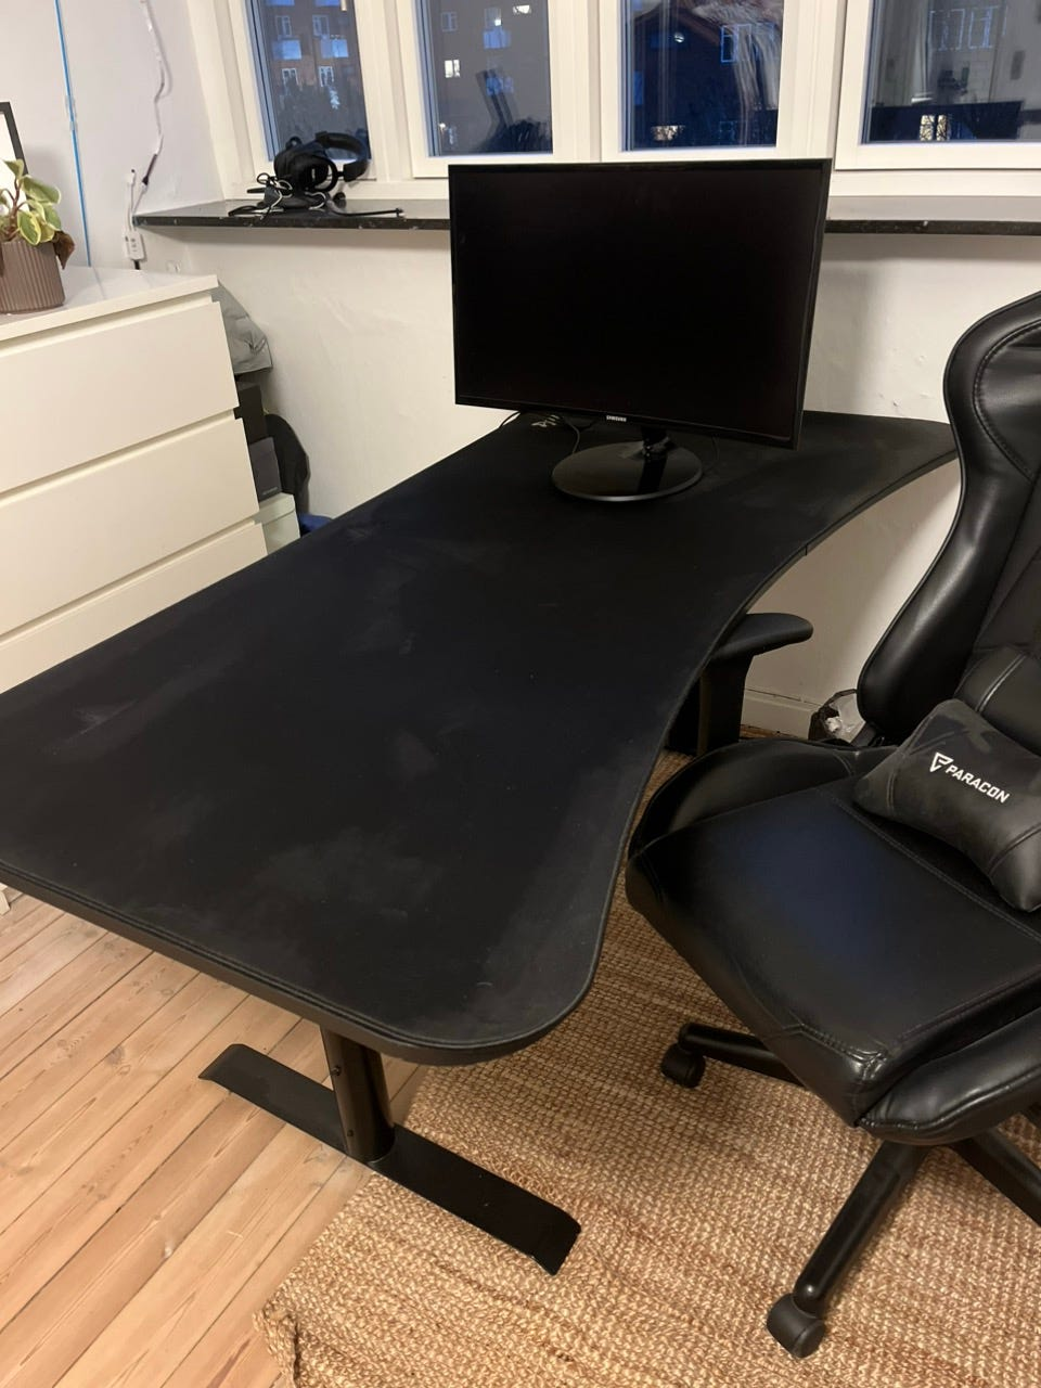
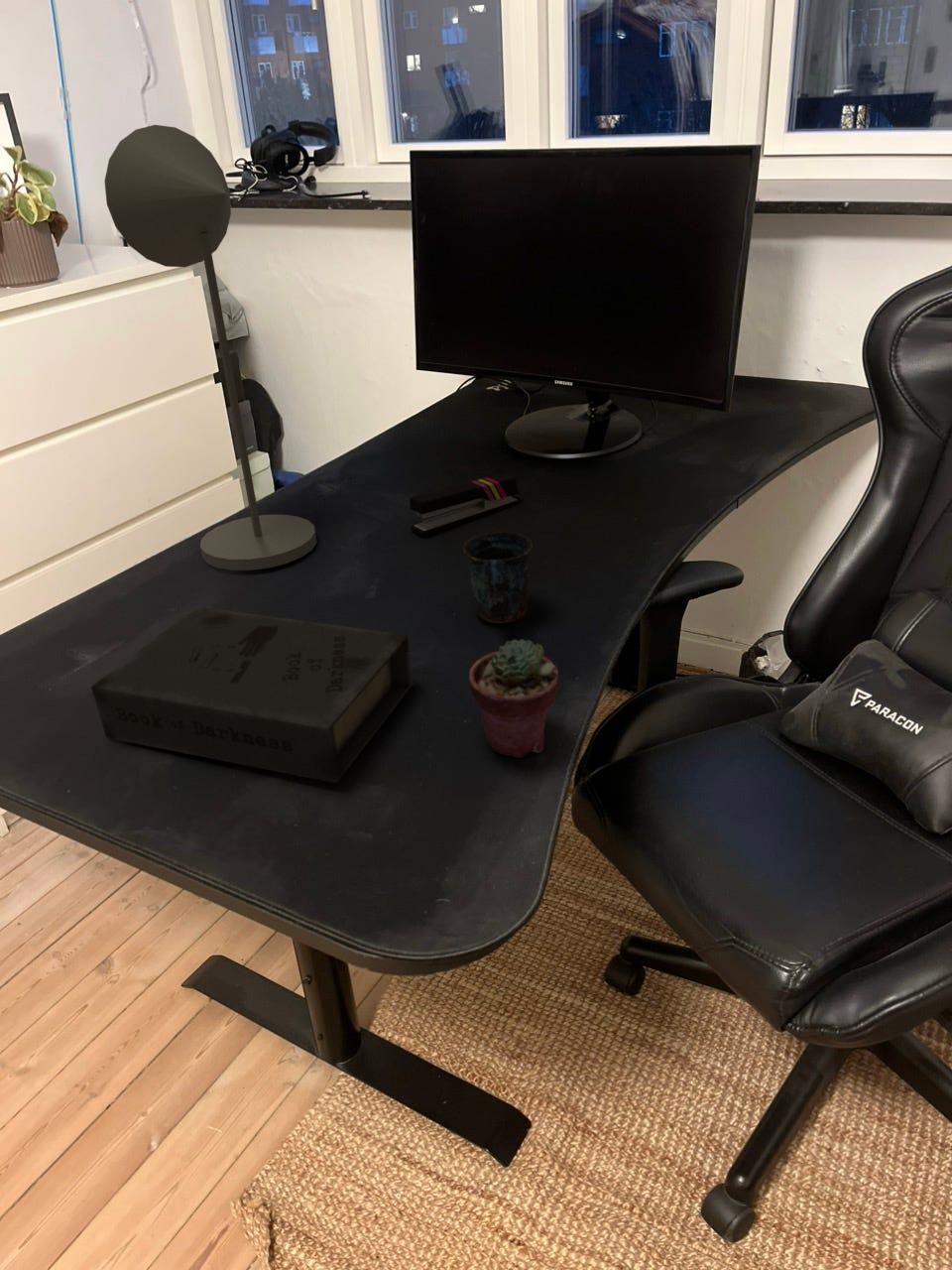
+ potted succulent [468,638,559,759]
+ mug [462,531,534,624]
+ stapler [409,472,520,536]
+ desk lamp [103,124,317,572]
+ book [90,605,414,784]
